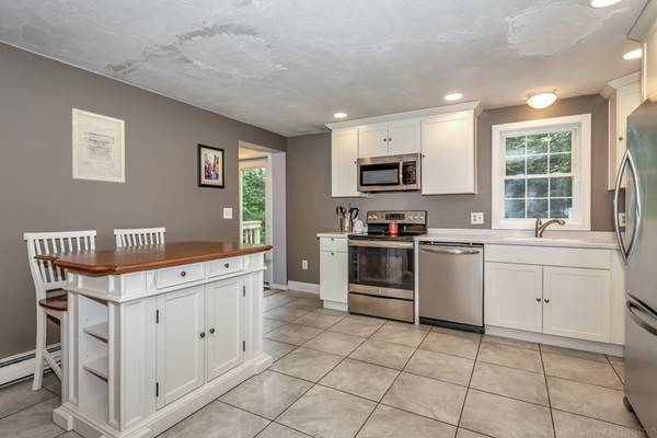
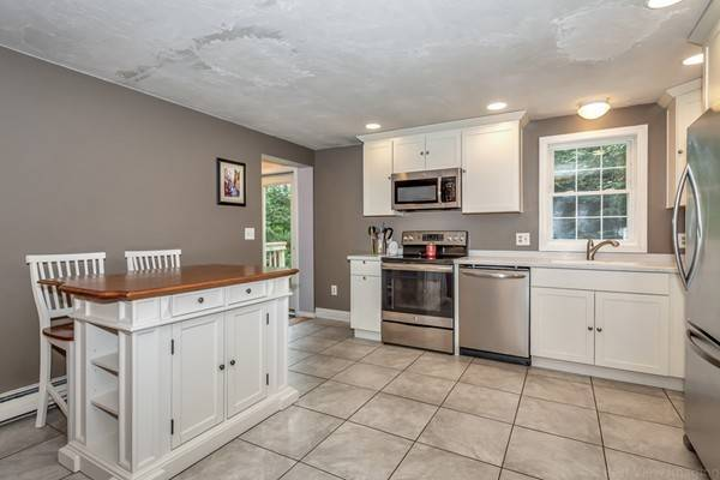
- wall art [71,107,126,184]
